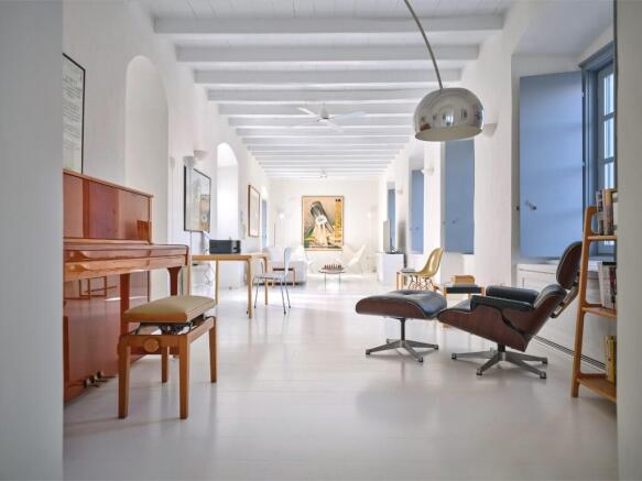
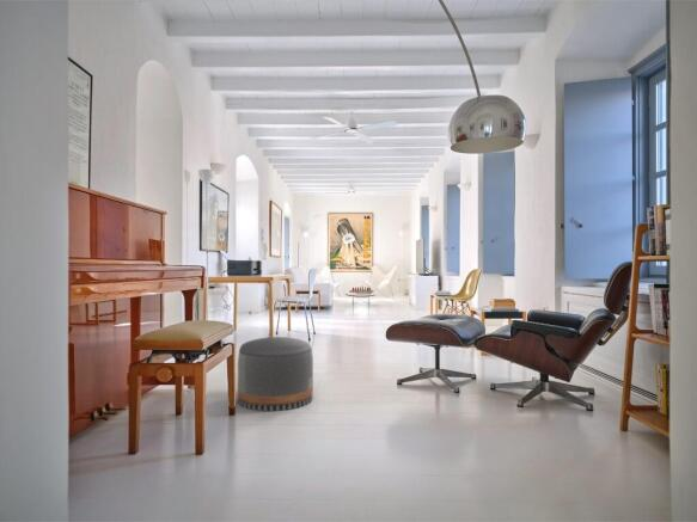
+ pouf [237,336,314,412]
